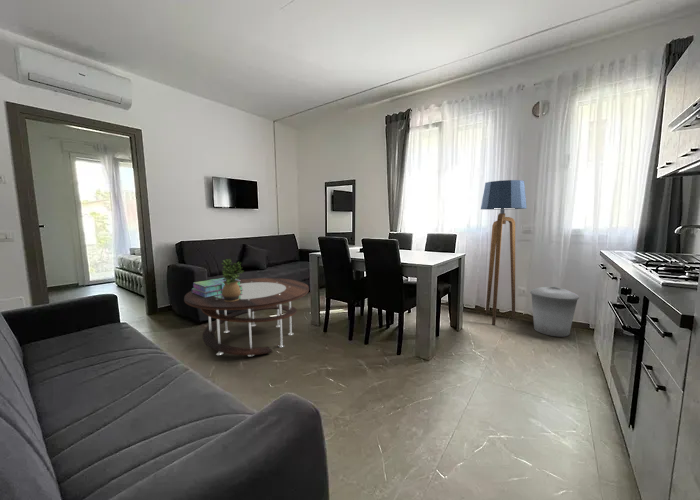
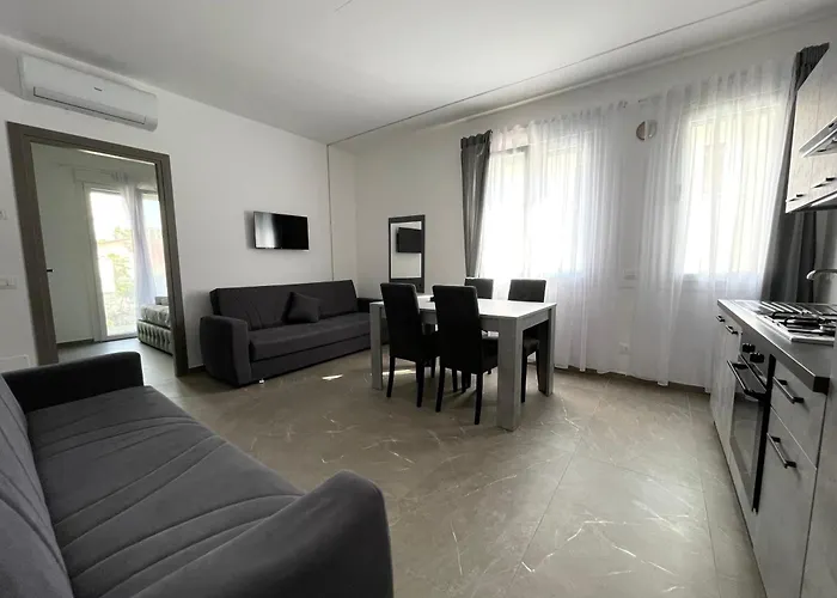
- coffee table [183,277,310,358]
- stack of books [191,277,242,298]
- trash can [529,285,580,338]
- potted plant [220,258,244,302]
- floor lamp [480,179,527,326]
